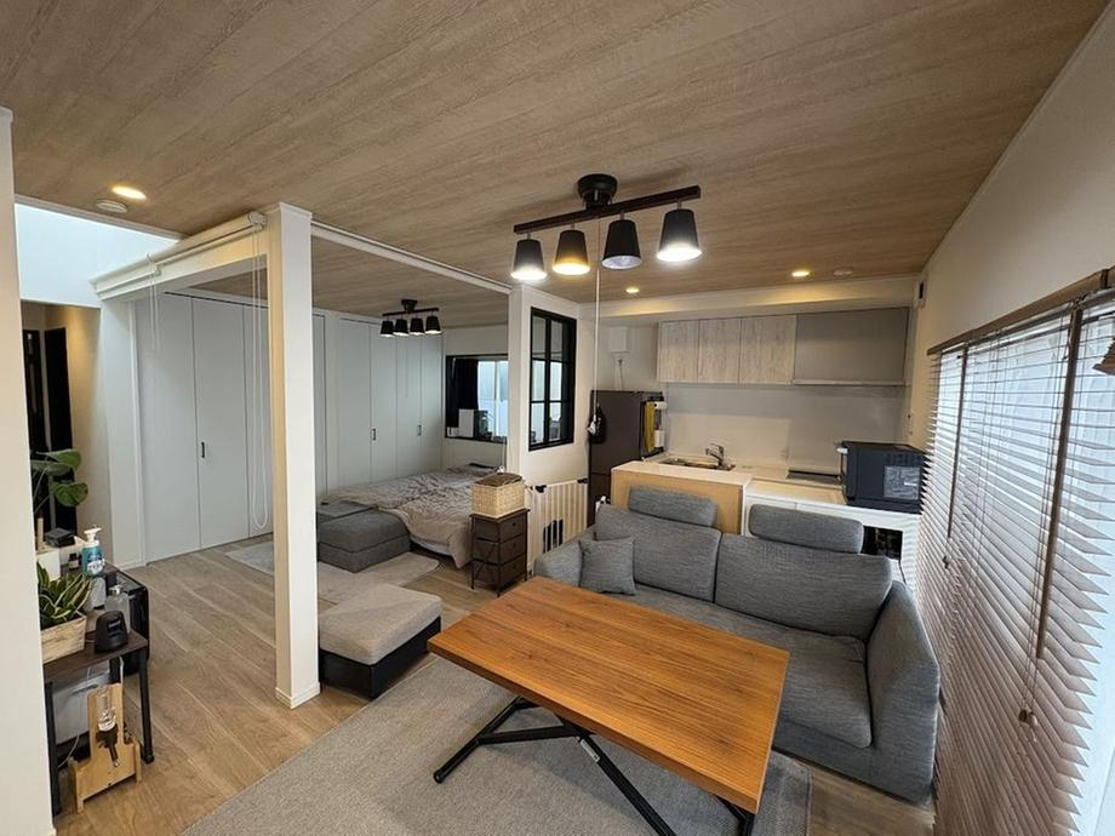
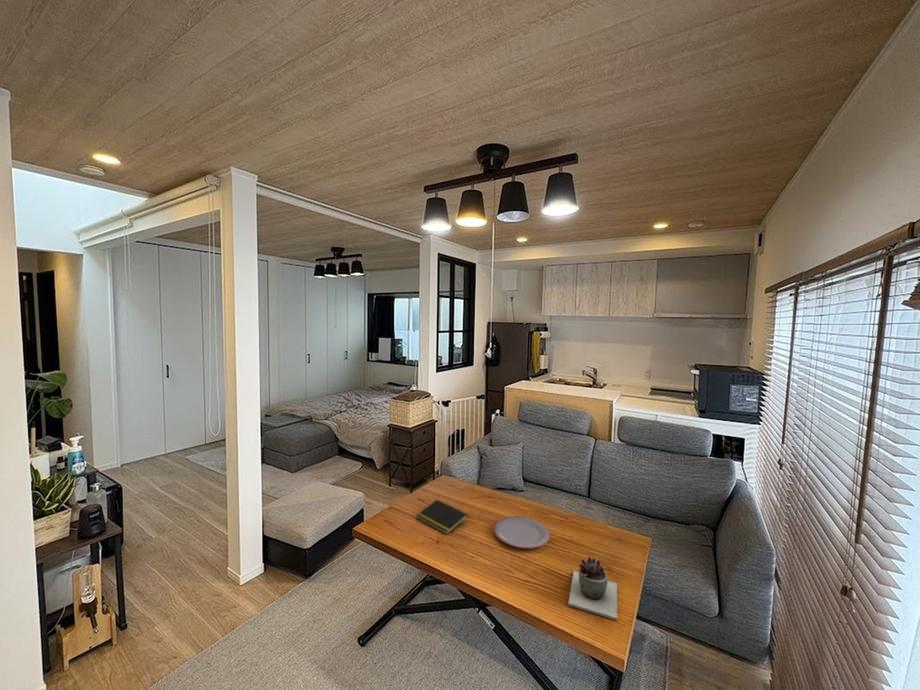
+ succulent plant [567,556,618,621]
+ plate [493,515,551,549]
+ notepad [415,499,469,535]
